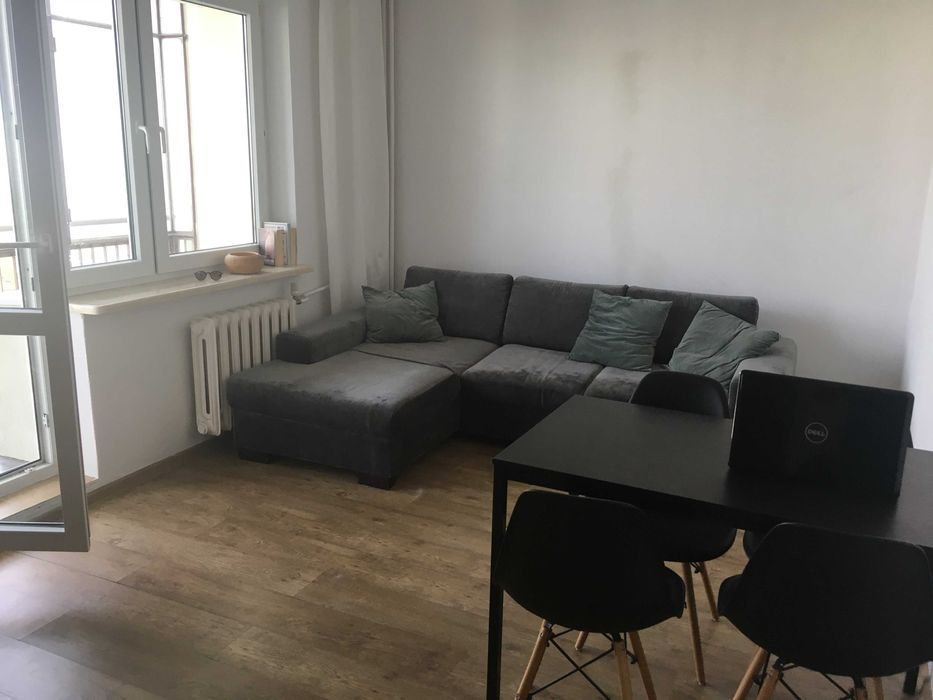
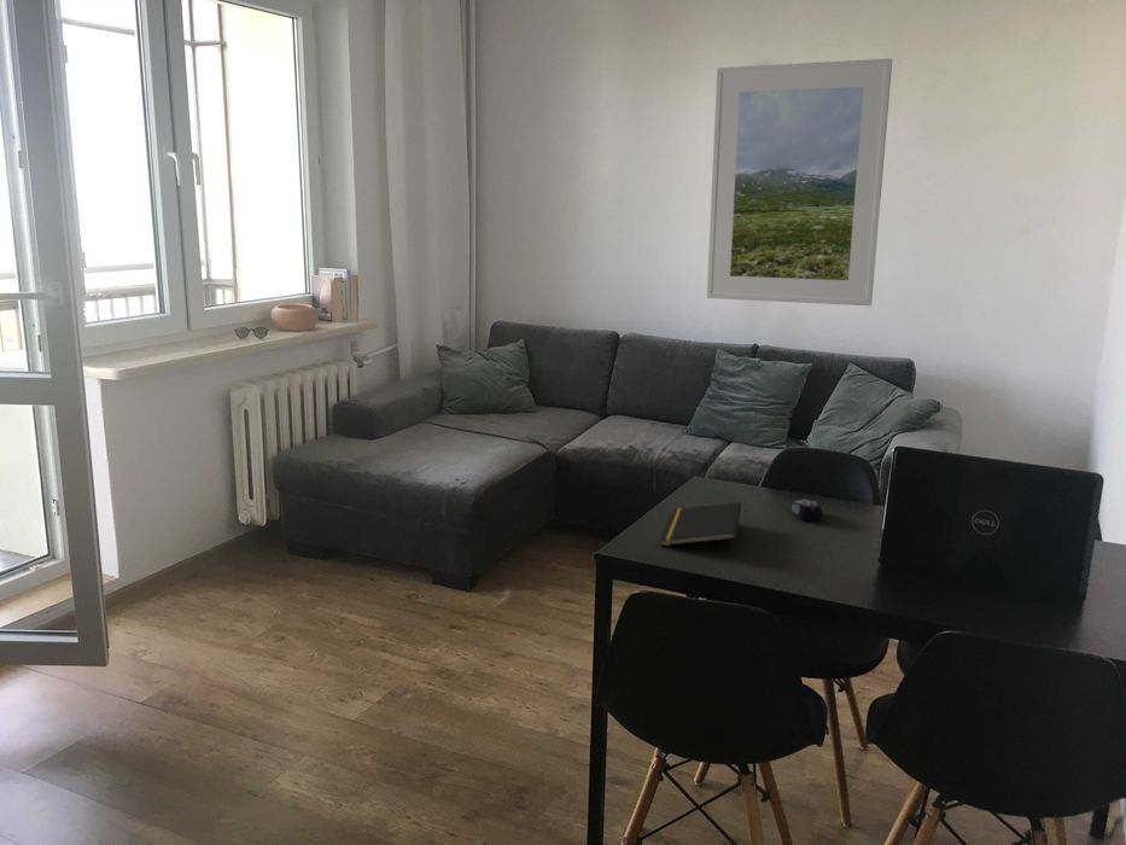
+ notepad [659,501,742,547]
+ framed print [706,58,893,307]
+ computer mouse [790,497,823,521]
